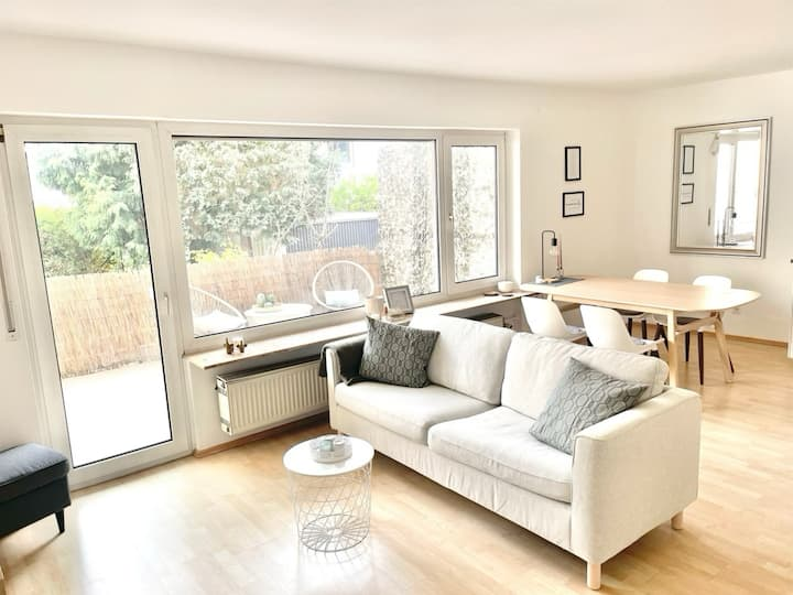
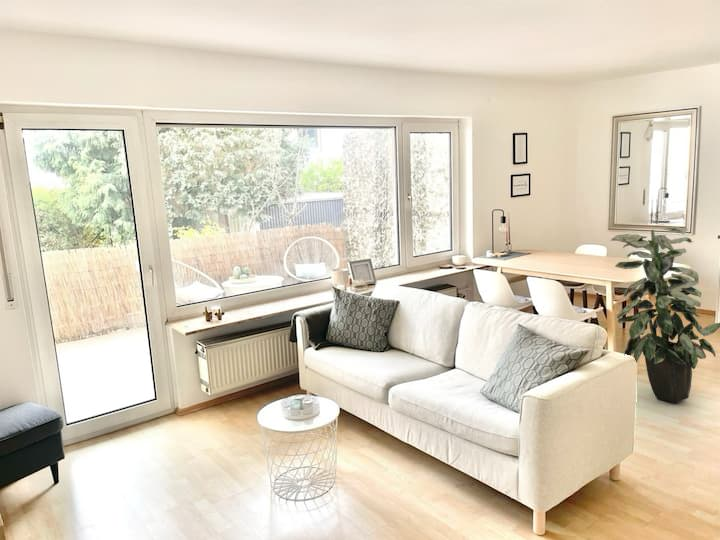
+ indoor plant [610,226,720,403]
